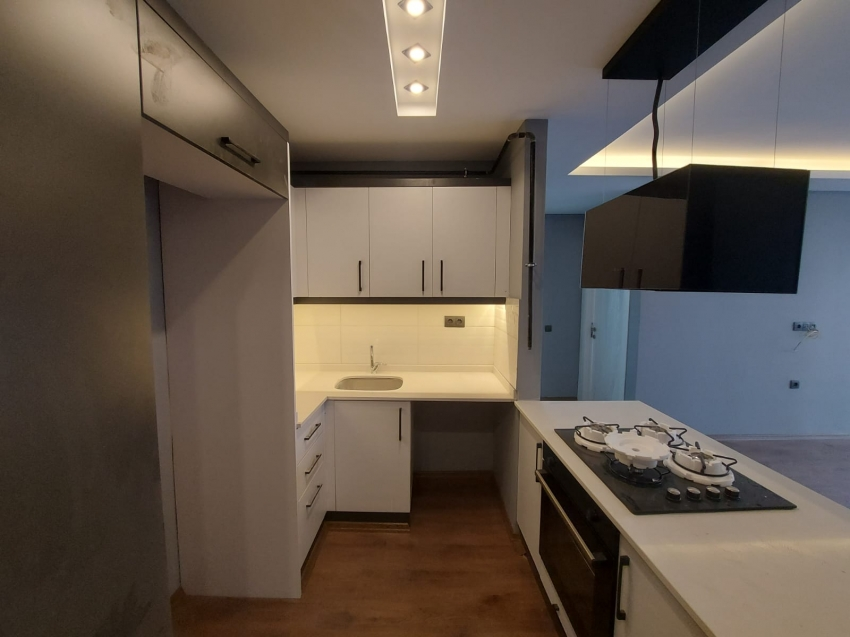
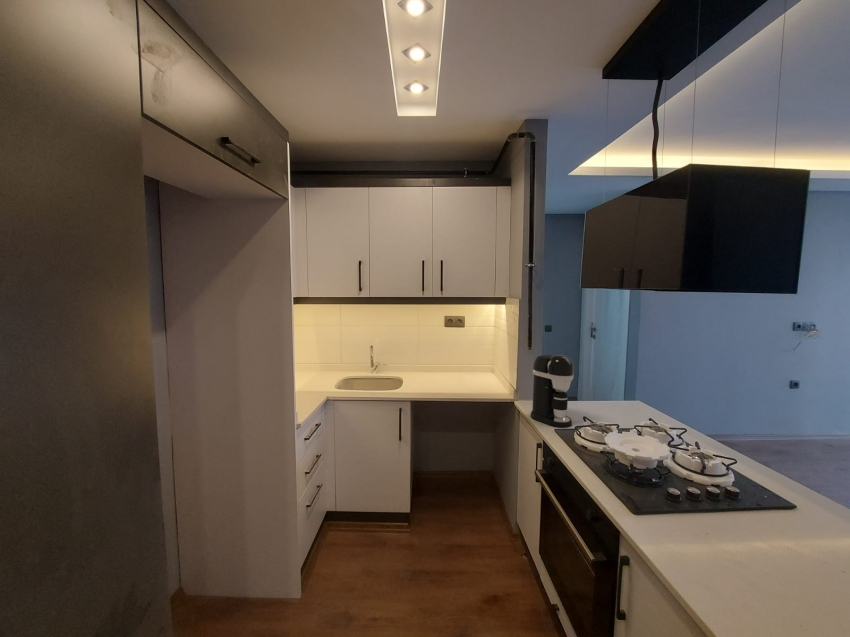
+ coffee maker [529,354,575,429]
